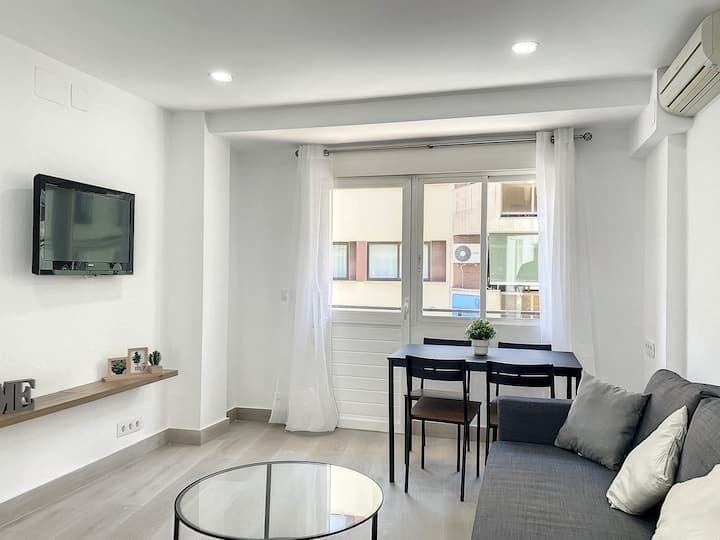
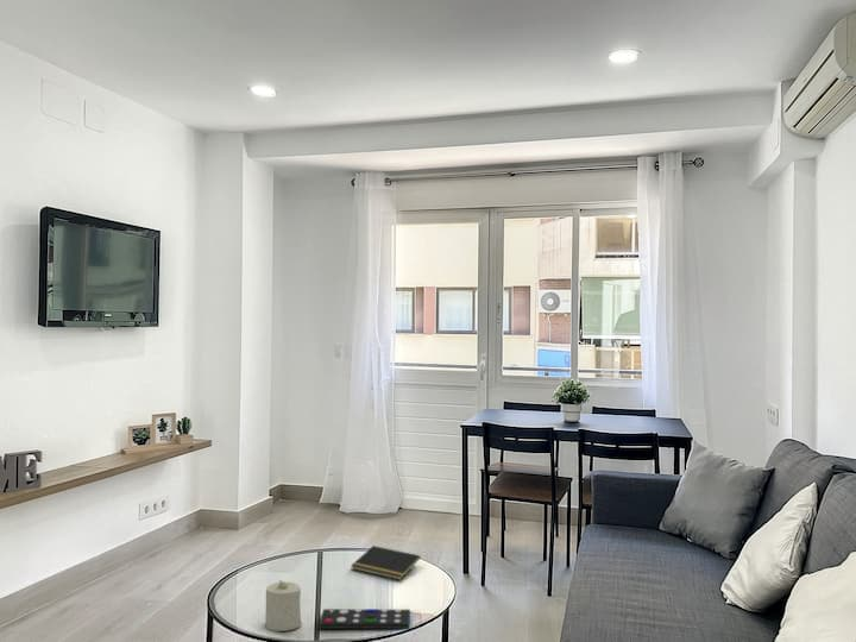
+ remote control [317,608,411,630]
+ notepad [350,545,421,581]
+ candle [264,579,302,632]
